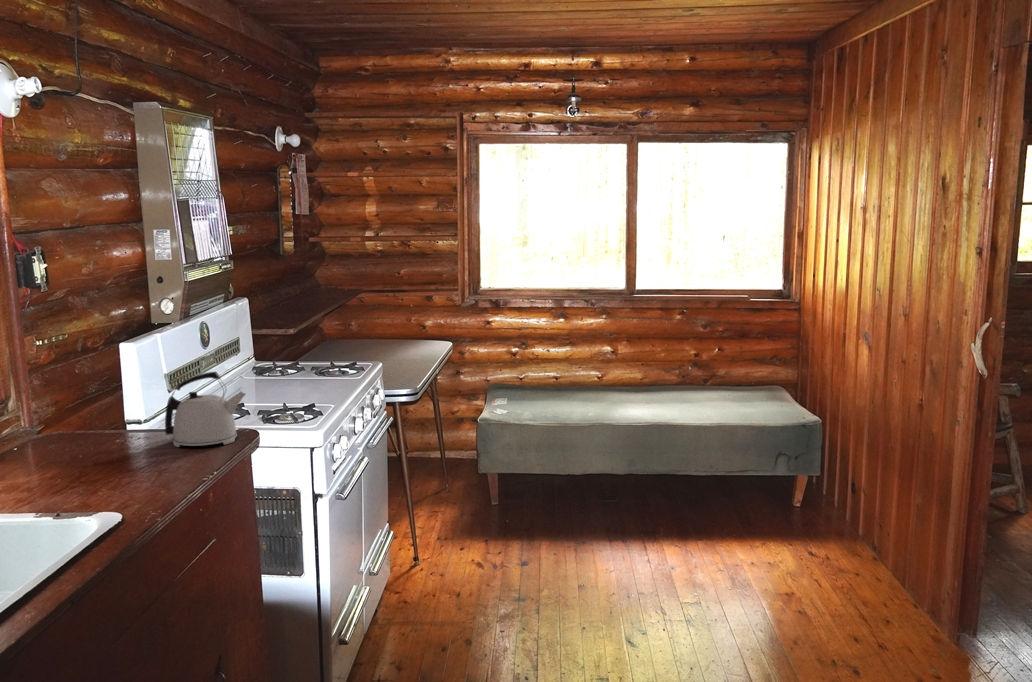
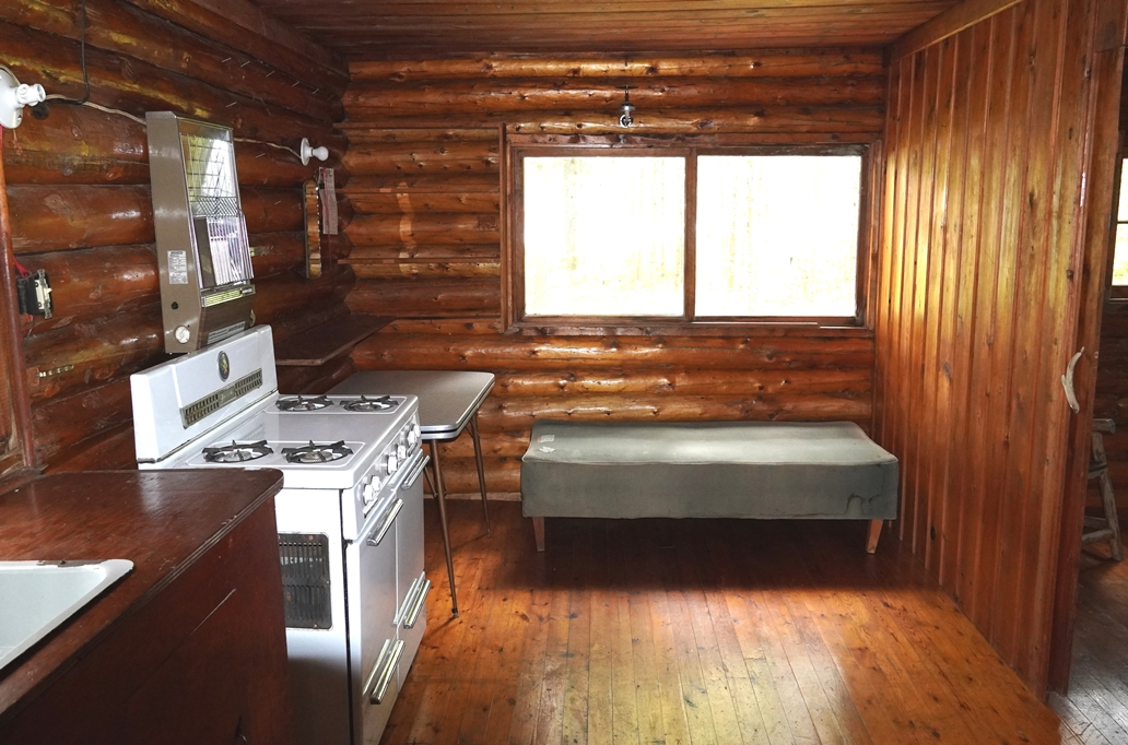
- kettle [164,370,247,448]
